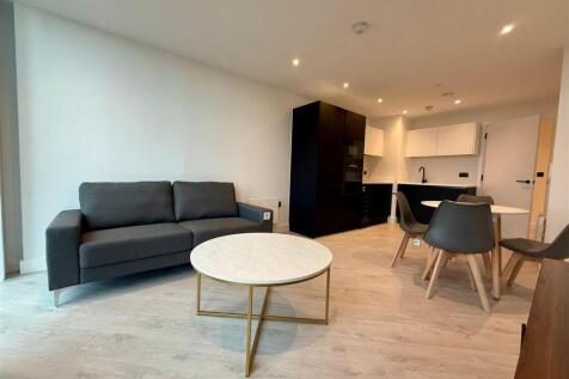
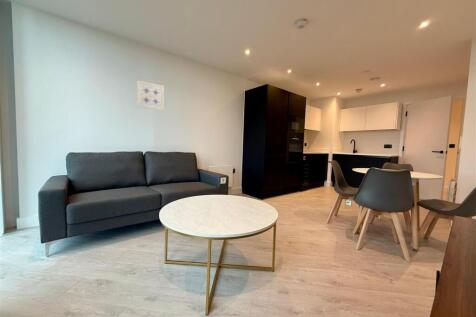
+ wall art [136,80,165,111]
